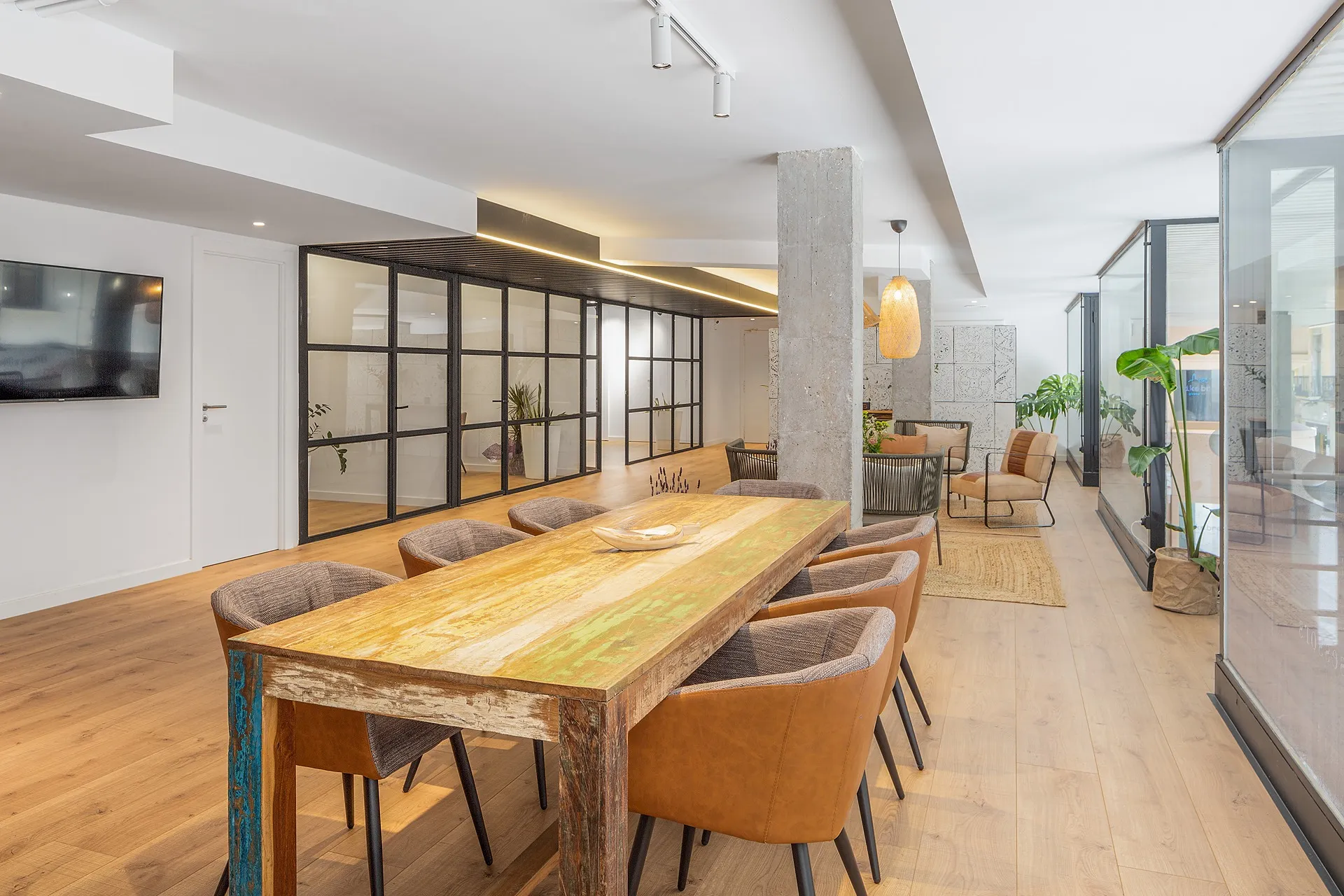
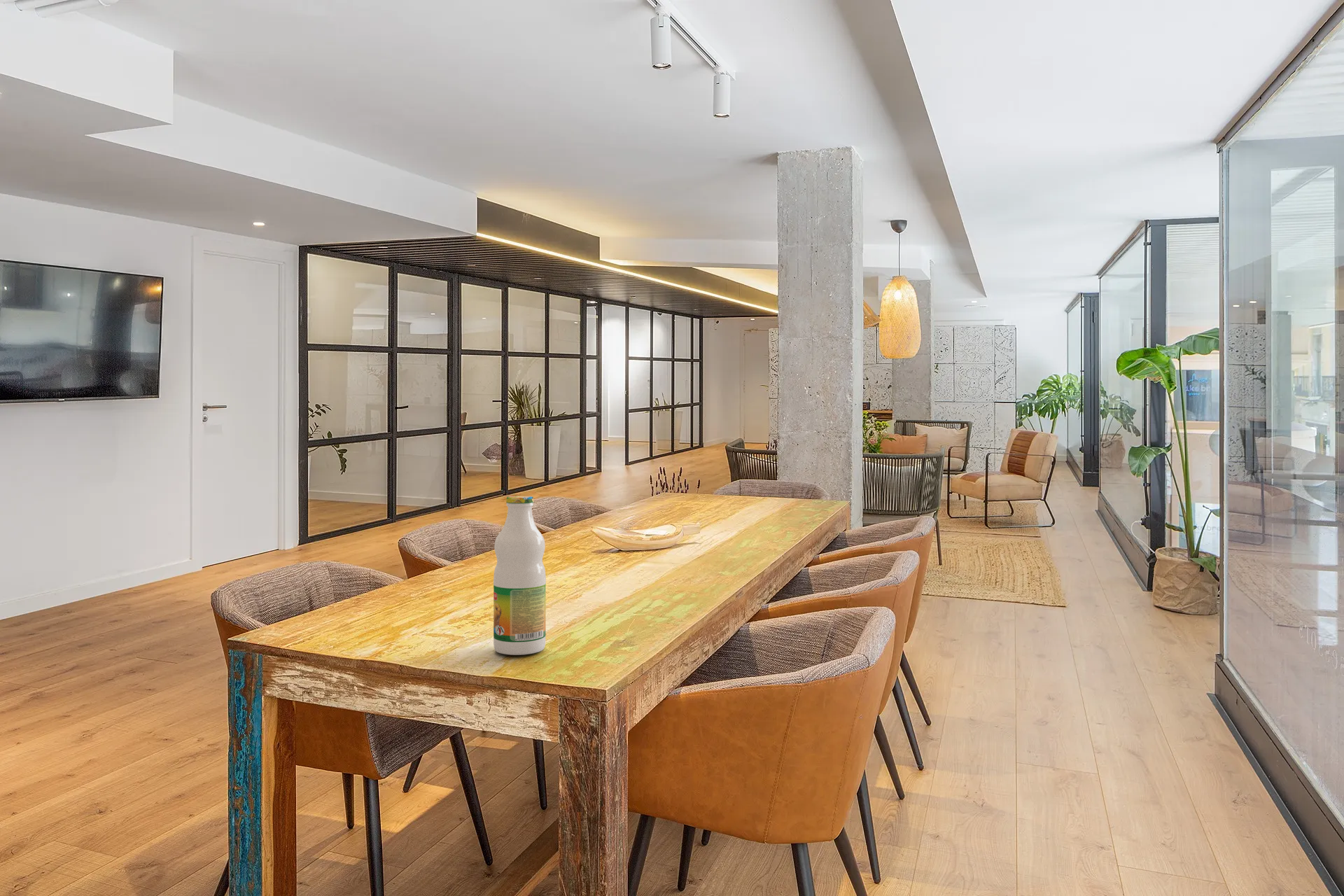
+ bottle [493,495,547,656]
